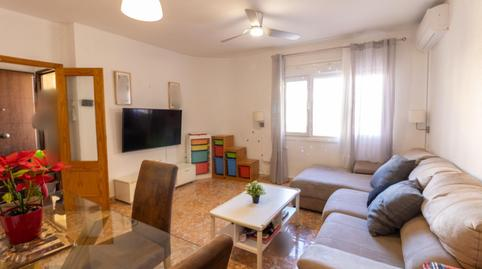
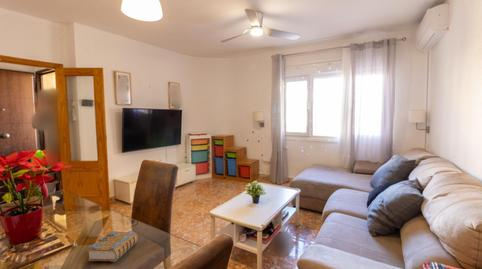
+ book [86,230,139,263]
